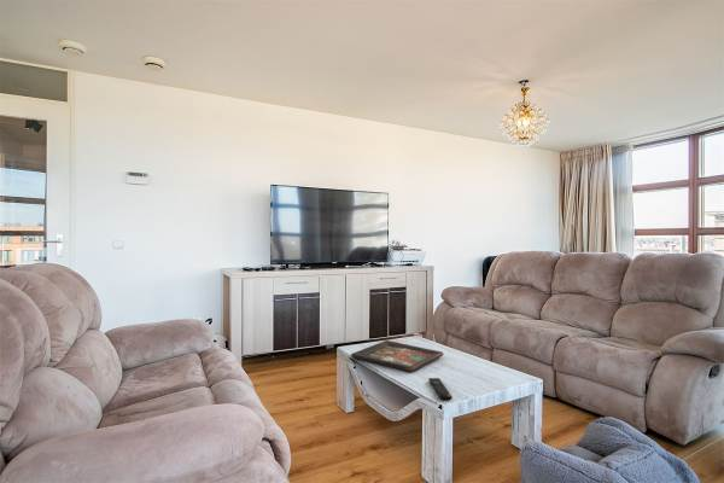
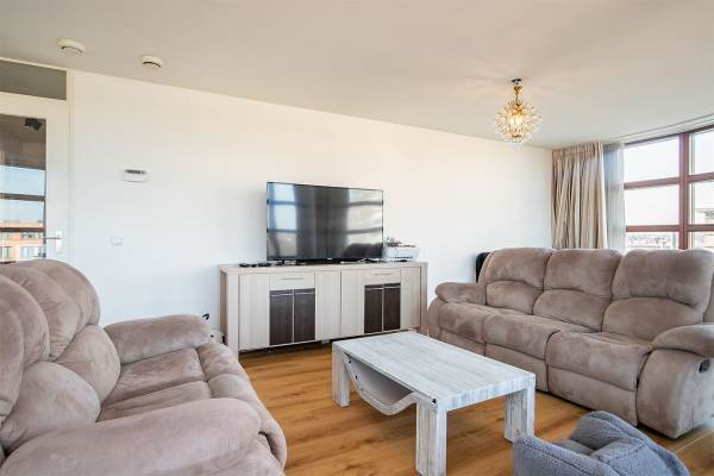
- decorative tray [350,339,445,373]
- remote control [427,377,454,402]
